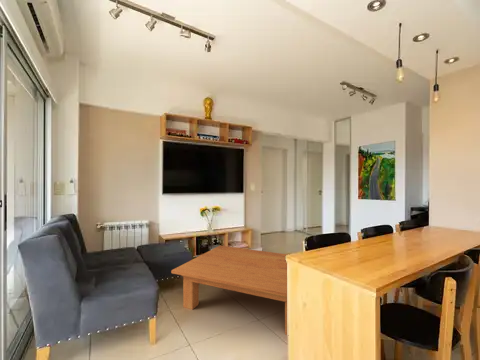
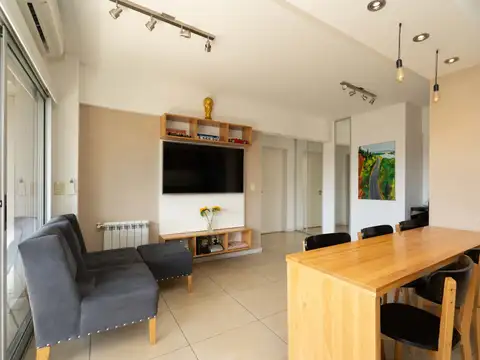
- coffee table [170,245,289,336]
